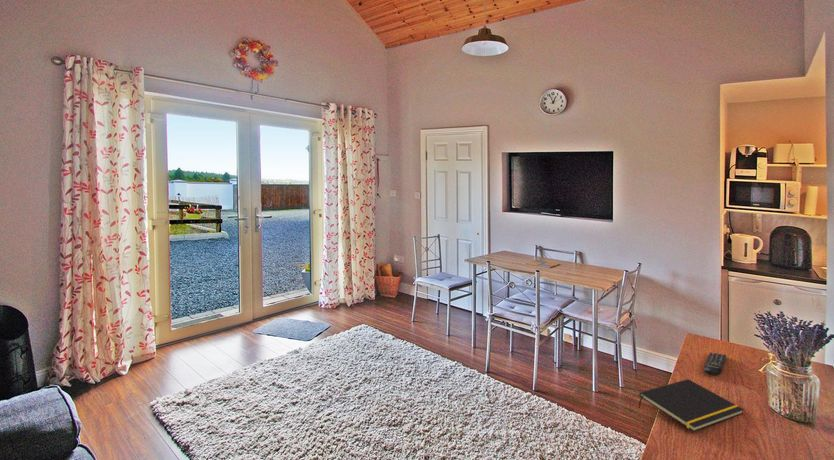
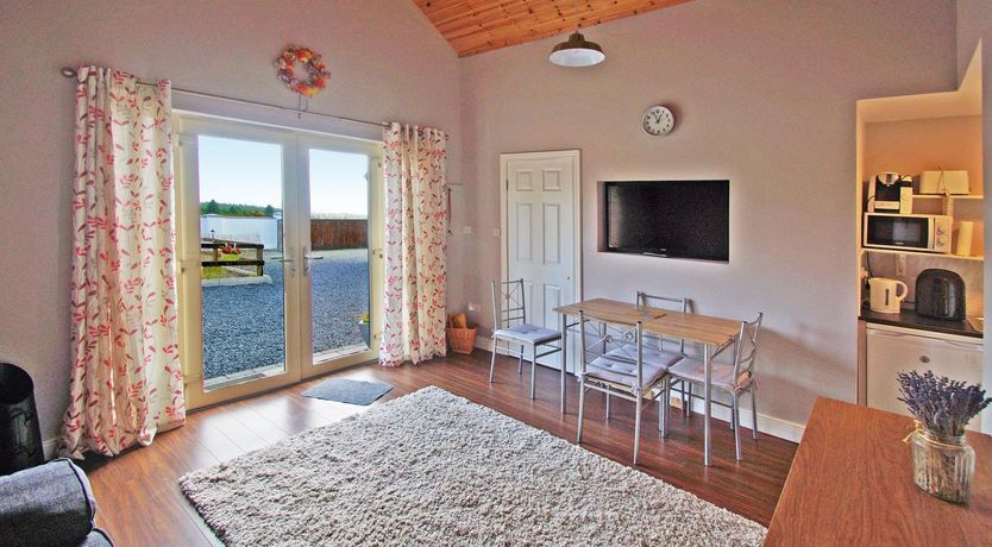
- remote control [703,351,727,377]
- notepad [637,378,745,432]
